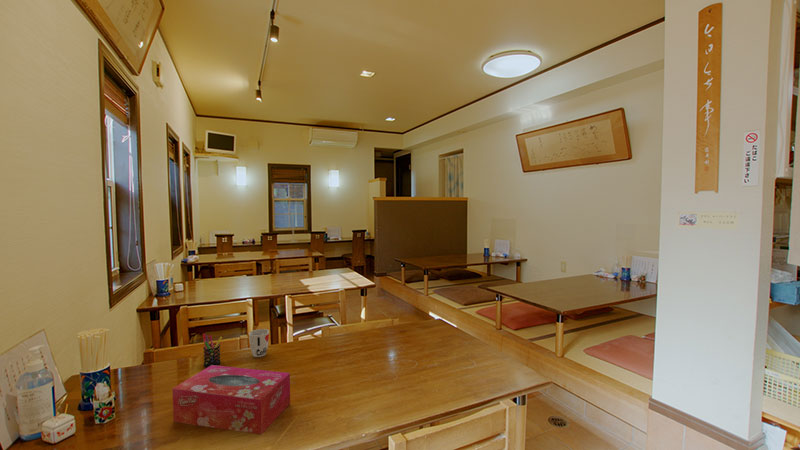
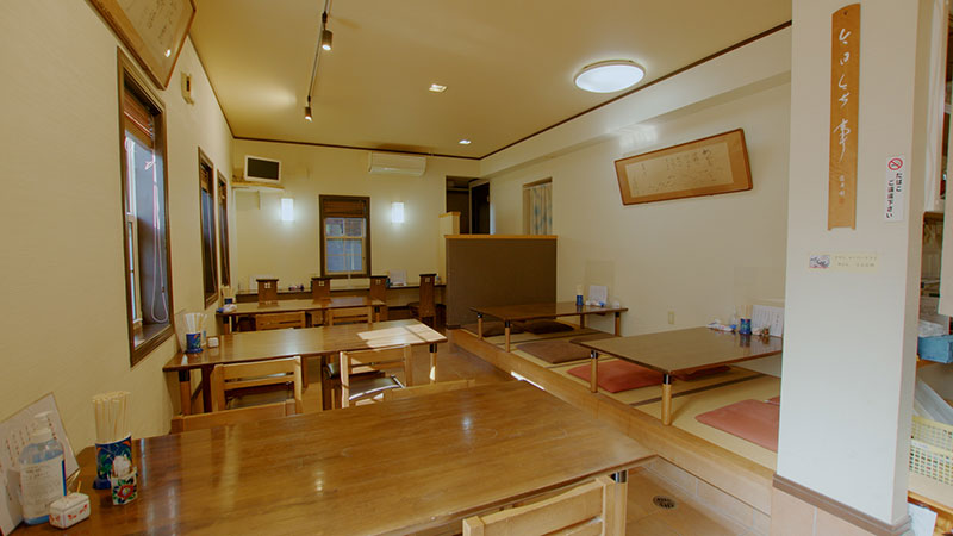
- tissue box [172,365,291,435]
- cup [248,328,270,358]
- pen holder [202,333,223,368]
